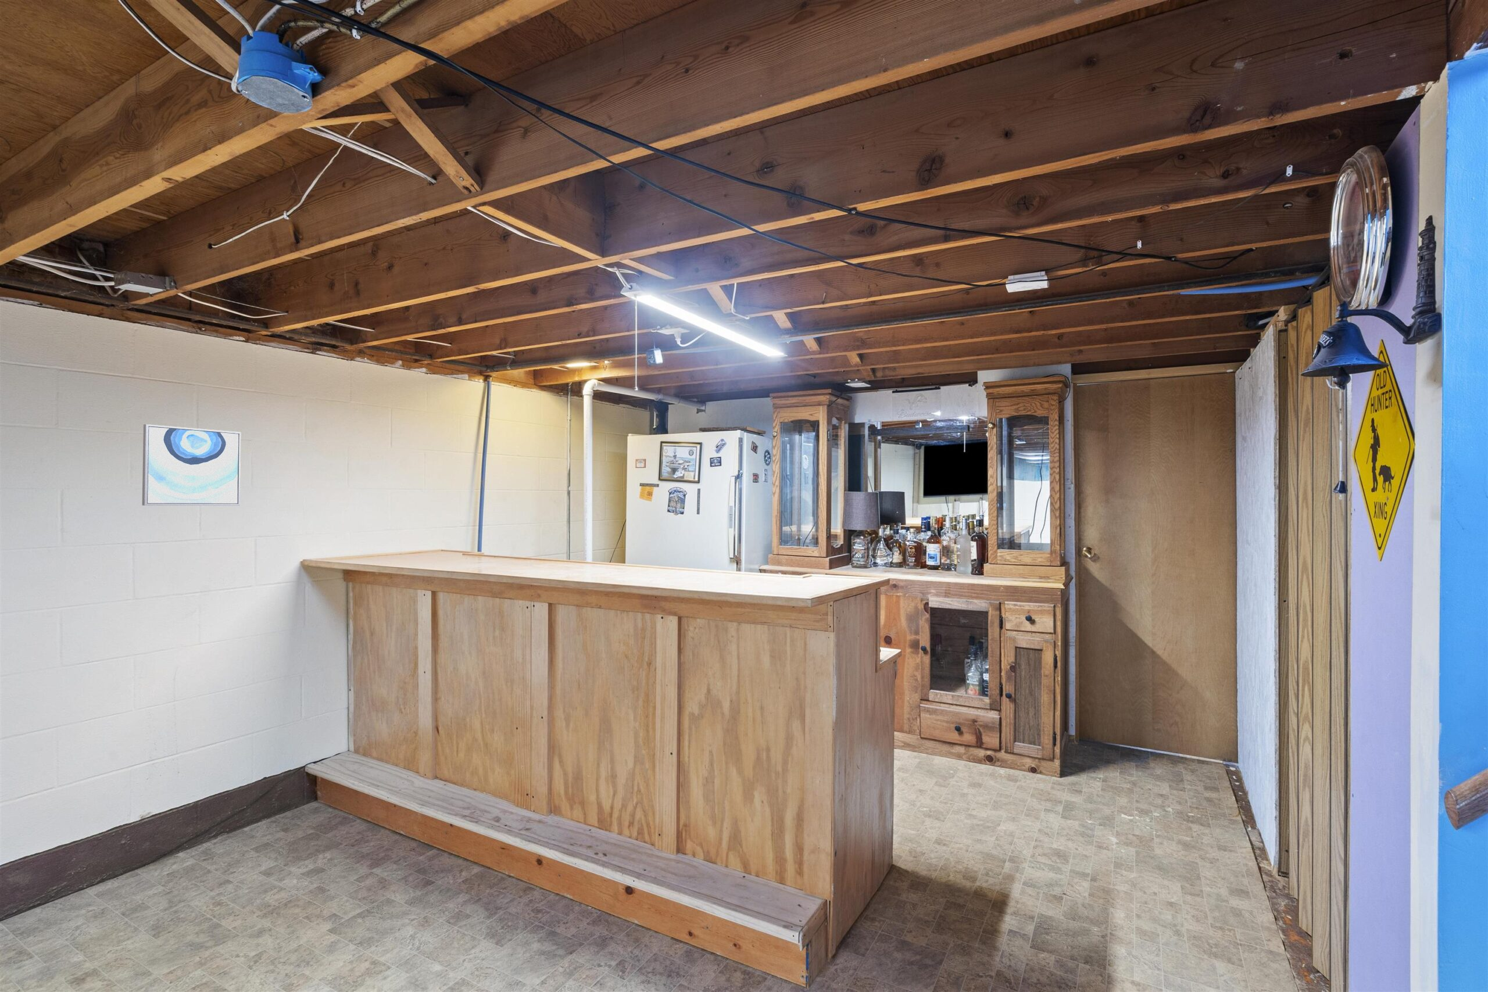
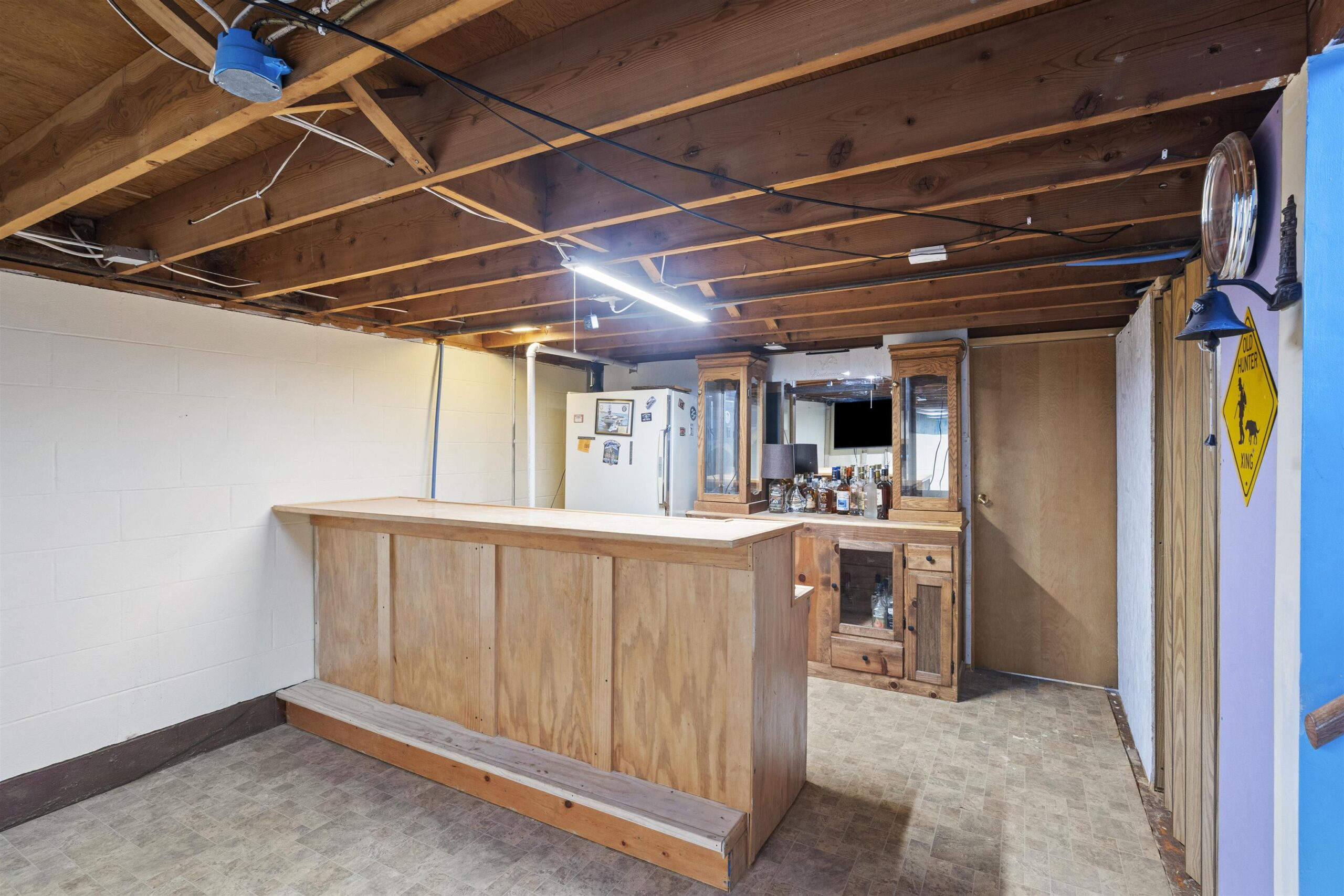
- wall art [142,424,241,506]
